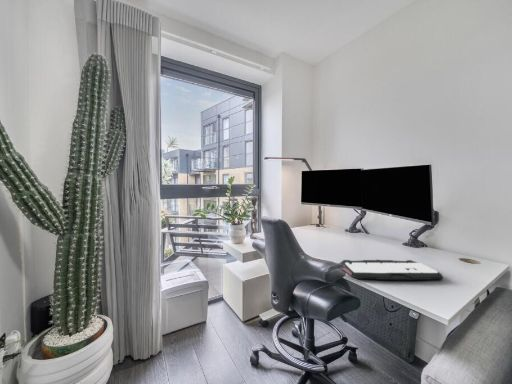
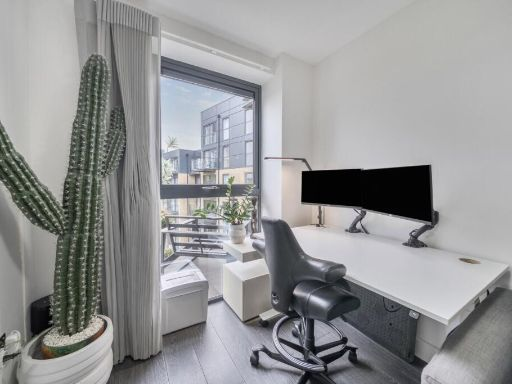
- keyboard [338,259,444,281]
